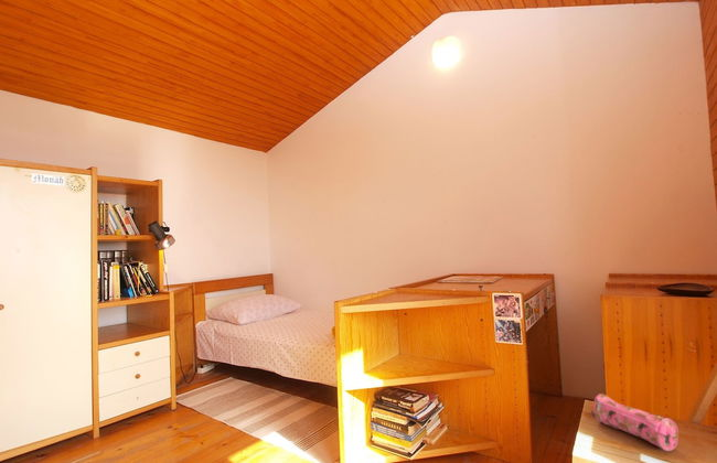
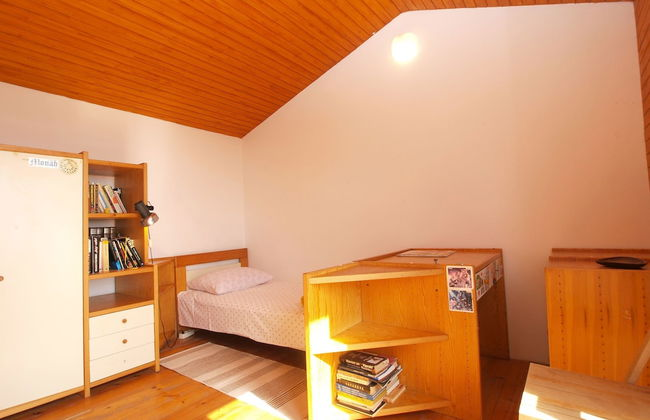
- pencil case [590,392,679,452]
